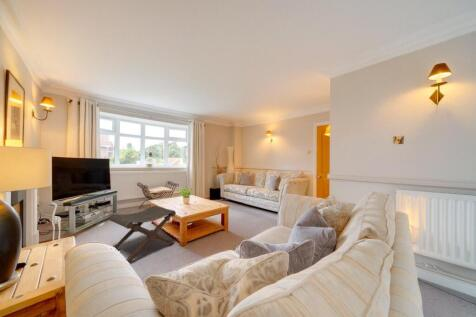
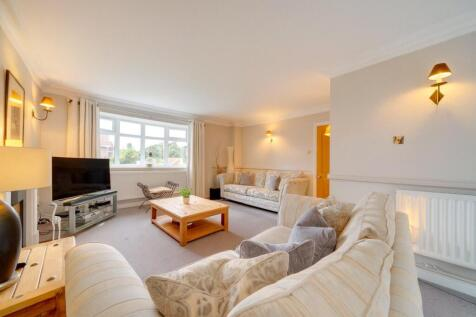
- footstool [108,205,177,264]
